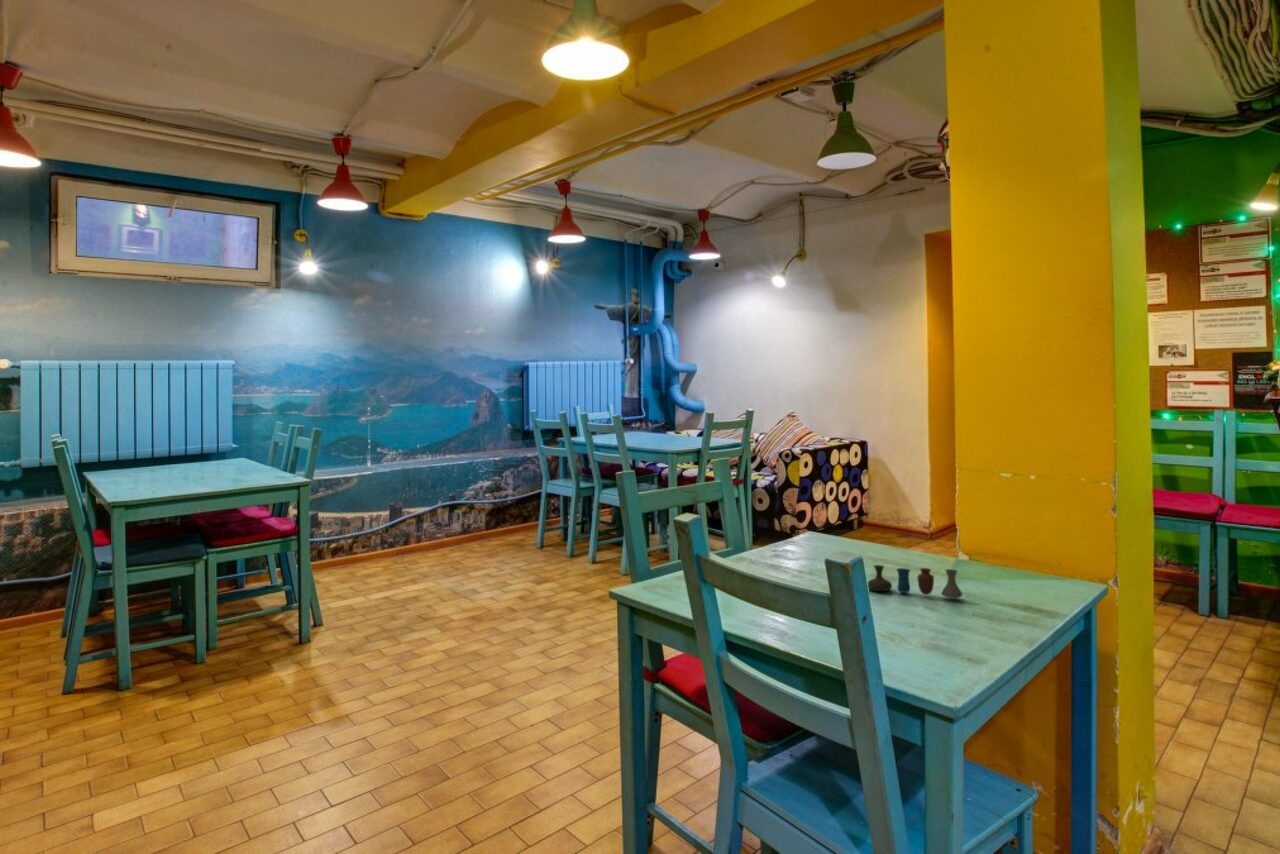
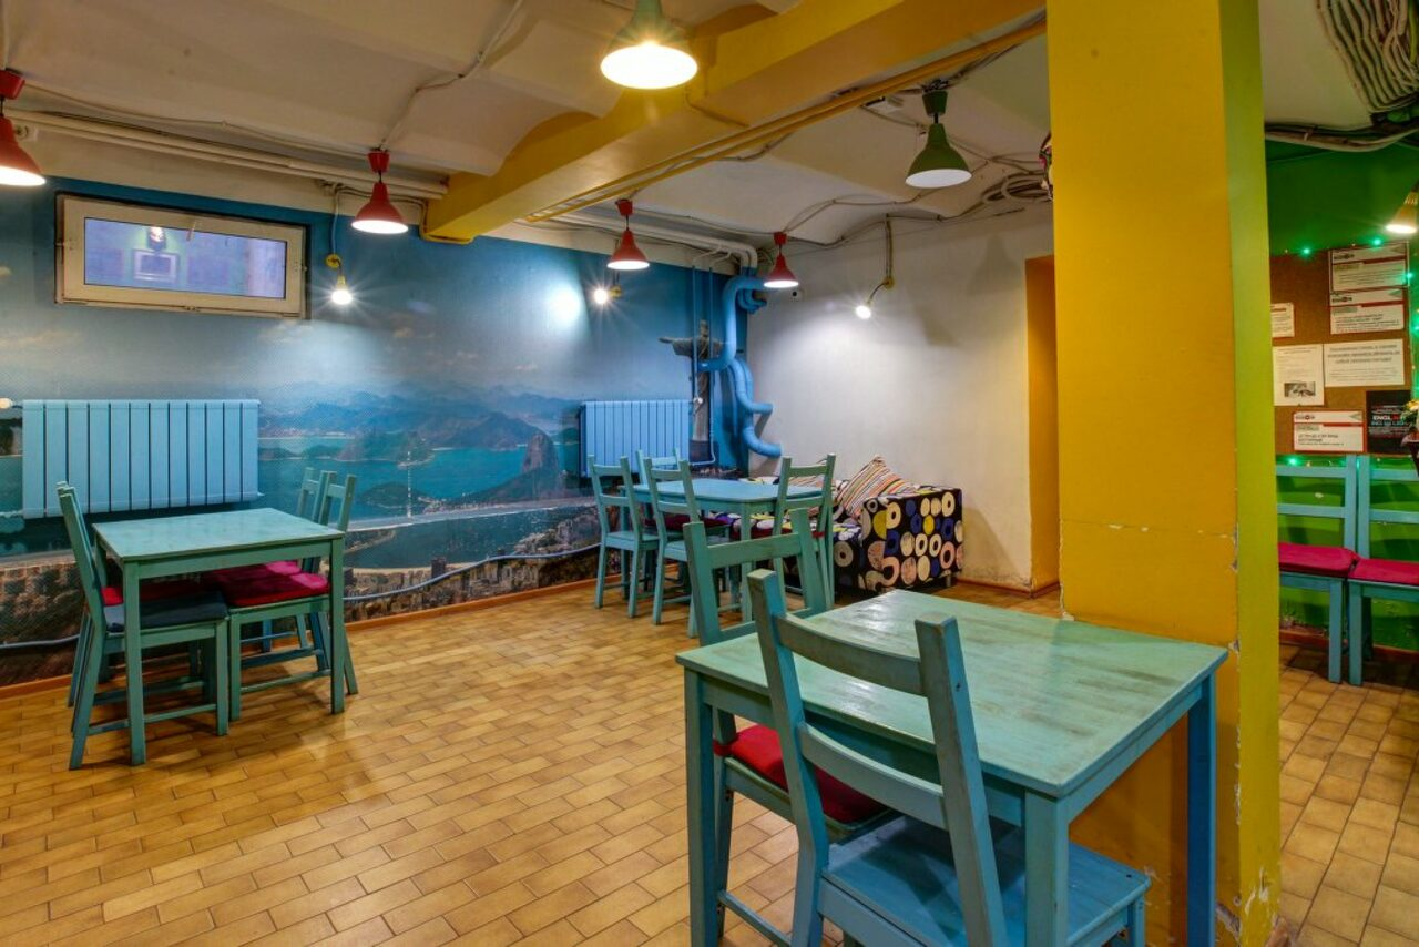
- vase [867,564,963,599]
